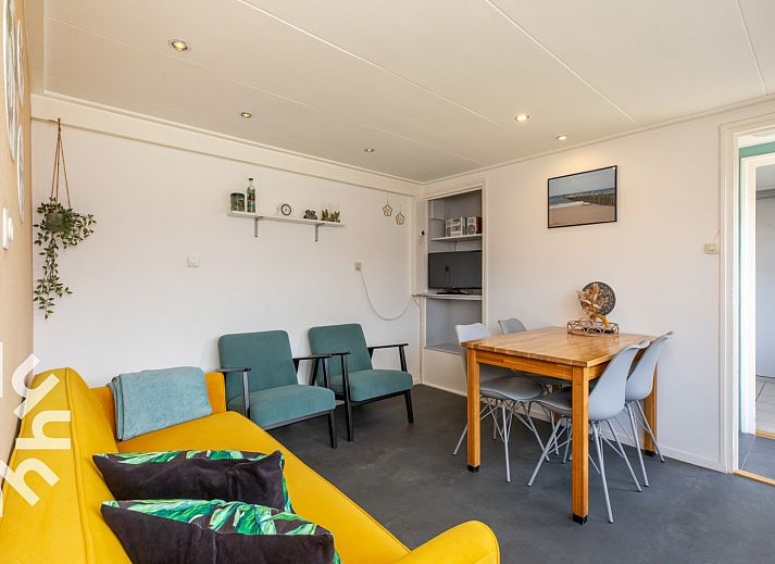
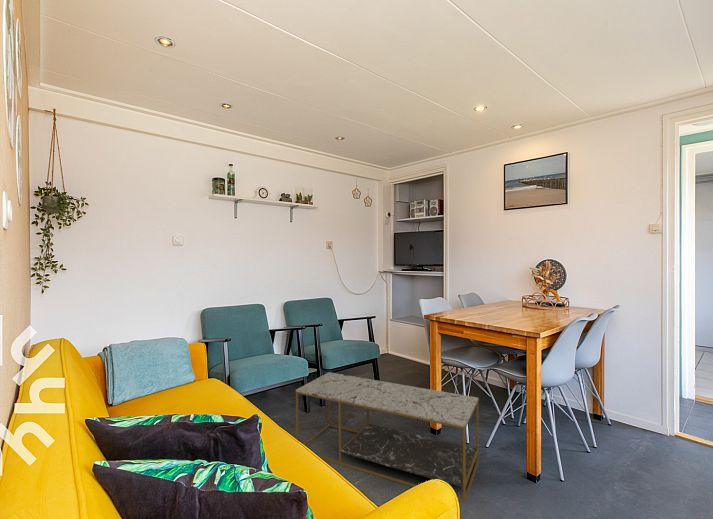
+ coffee table [295,371,480,503]
